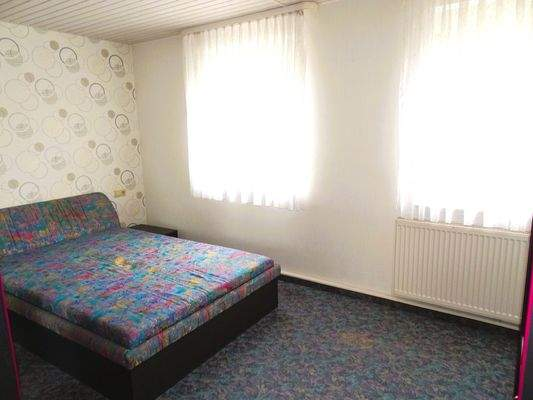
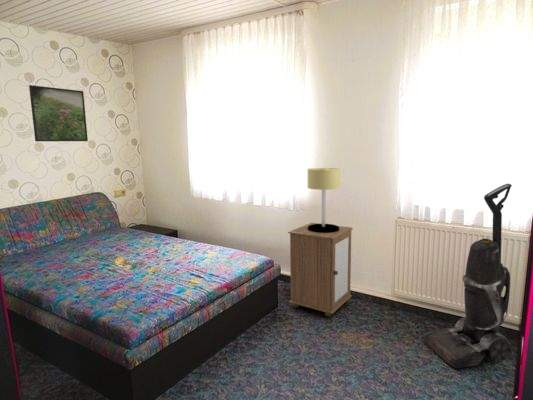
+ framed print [28,84,89,142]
+ table lamp [307,167,341,233]
+ vacuum cleaner [423,183,513,369]
+ cabinet [287,222,354,317]
